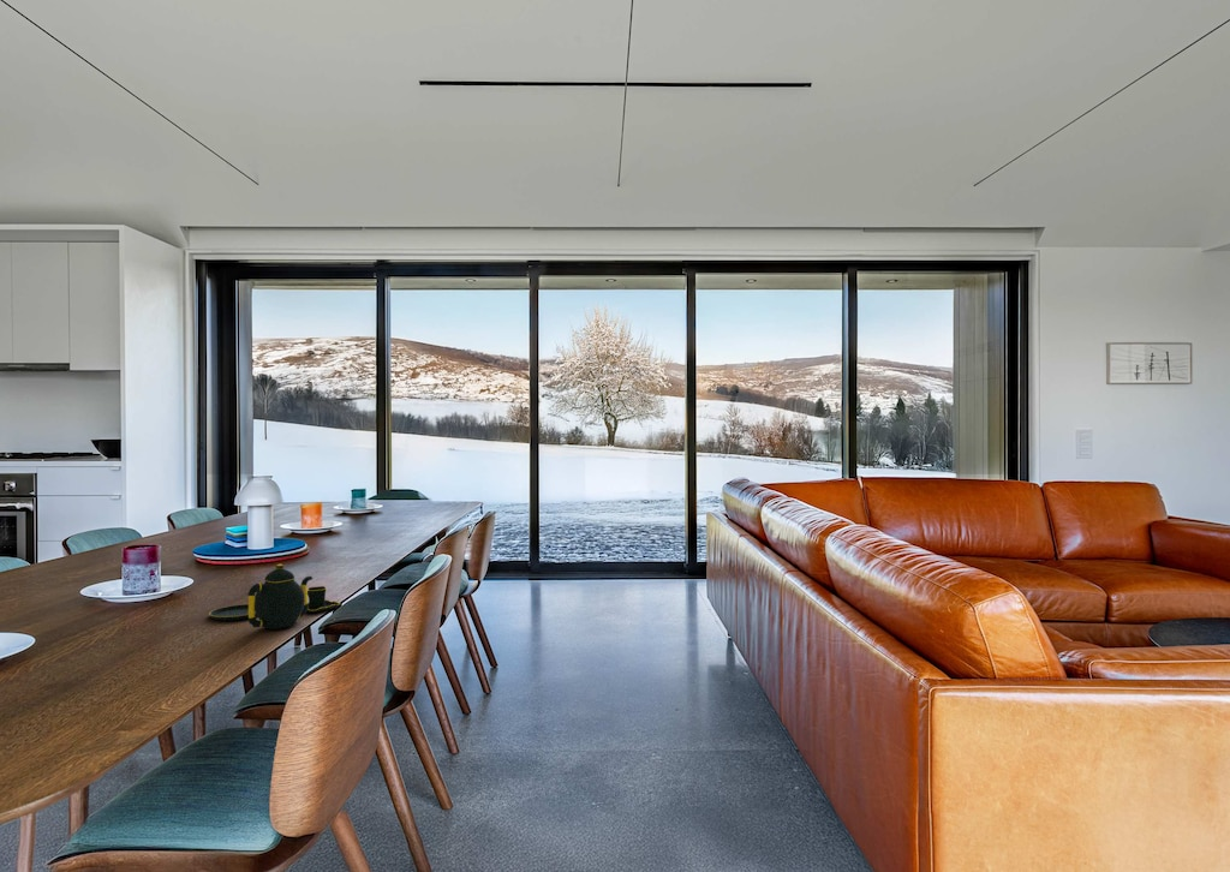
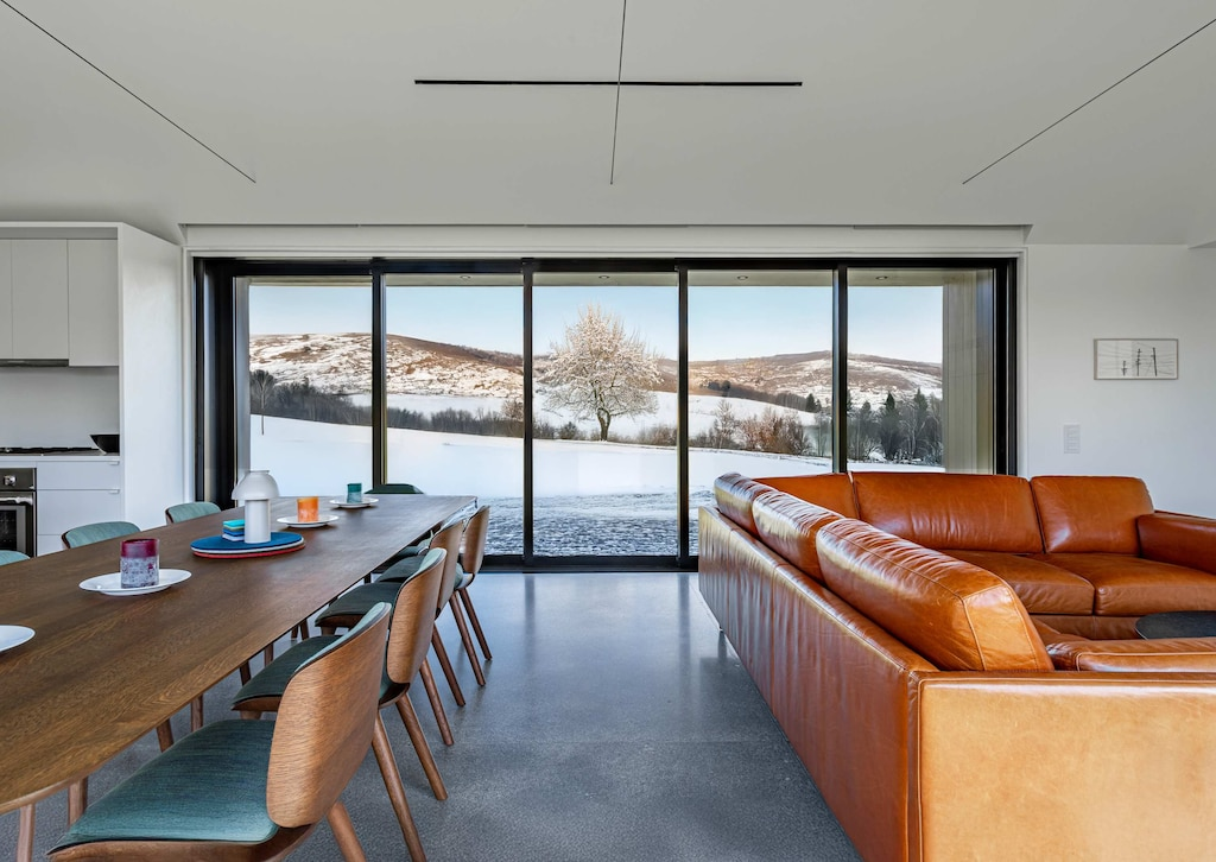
- teapot [208,563,341,631]
